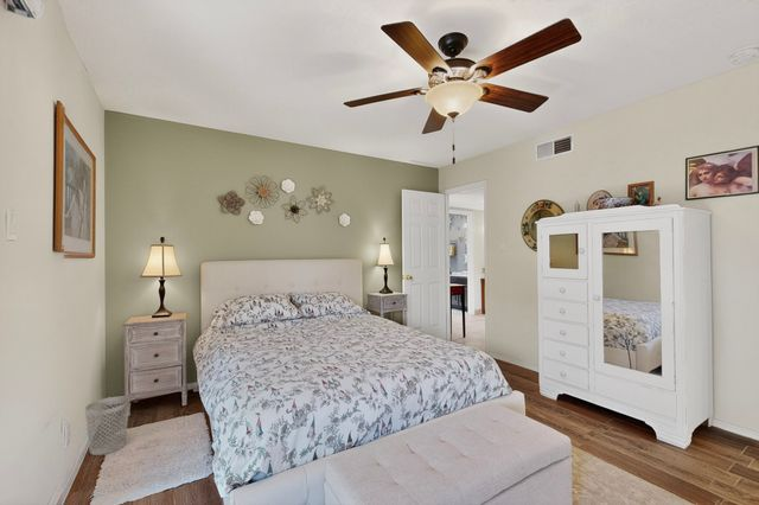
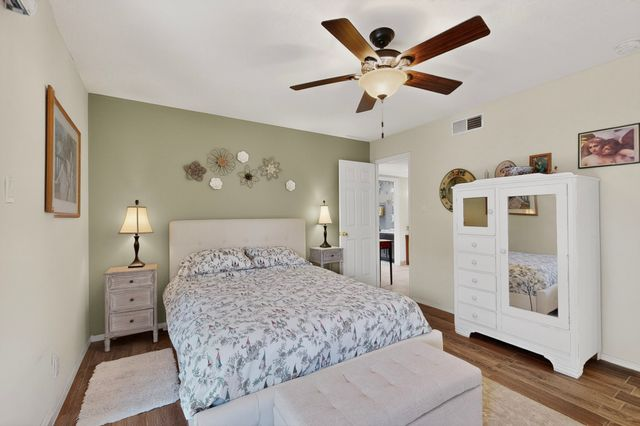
- wastebasket [84,395,130,456]
